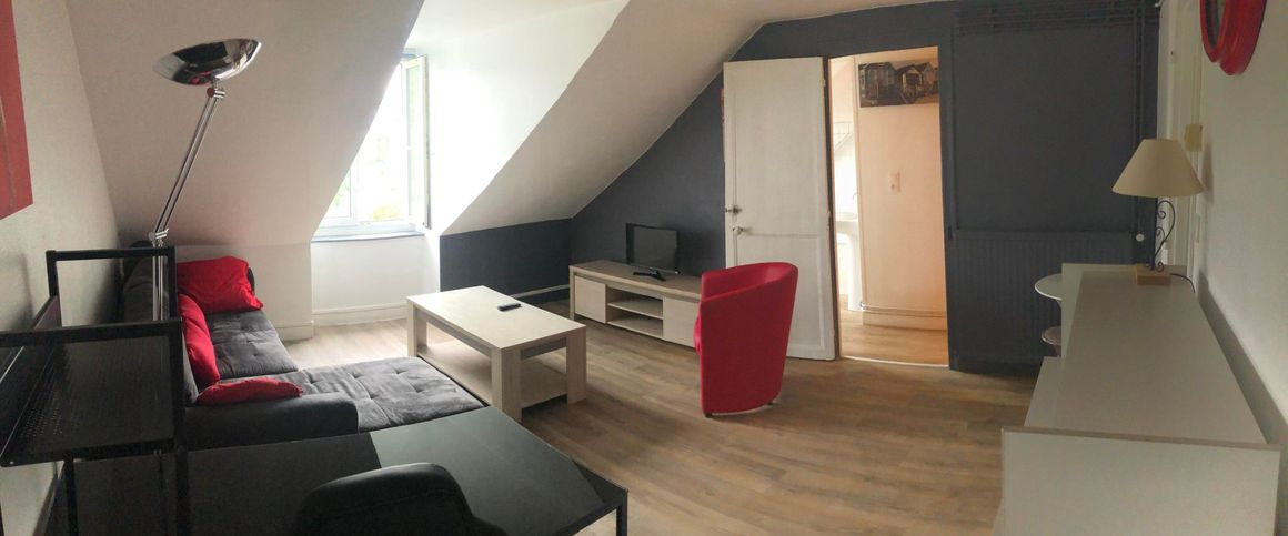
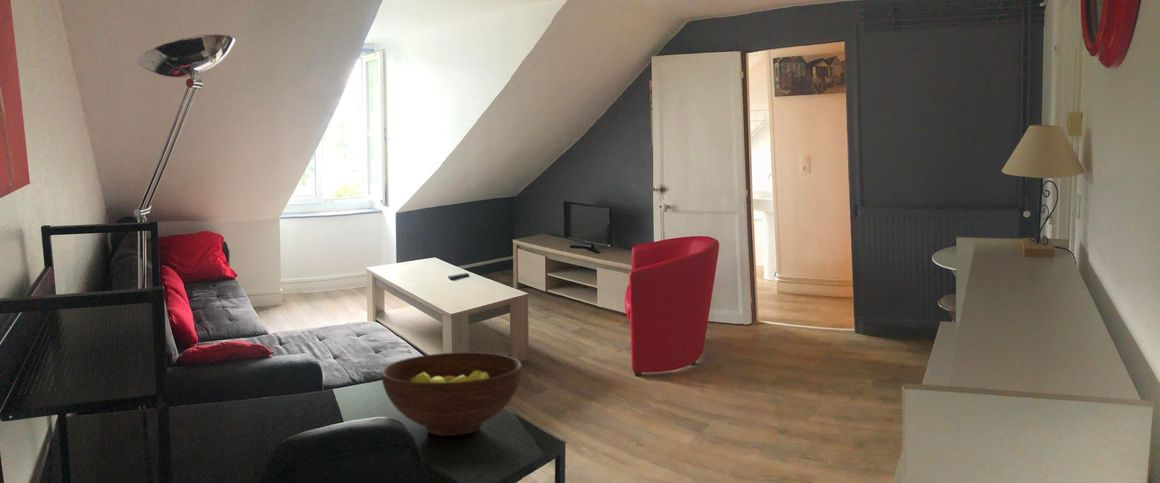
+ fruit bowl [381,351,523,437]
